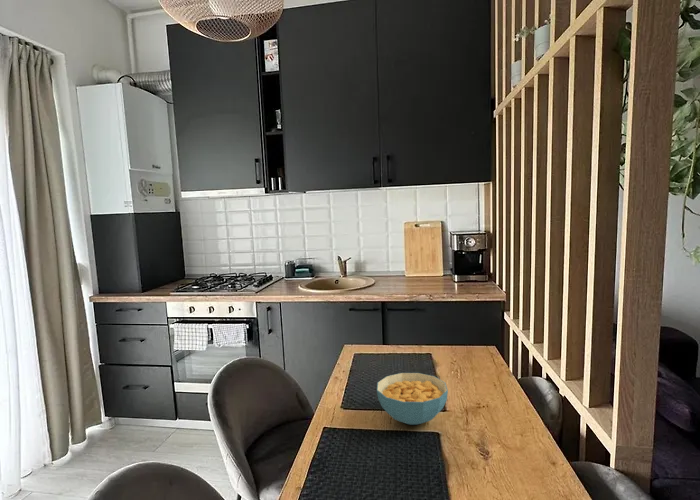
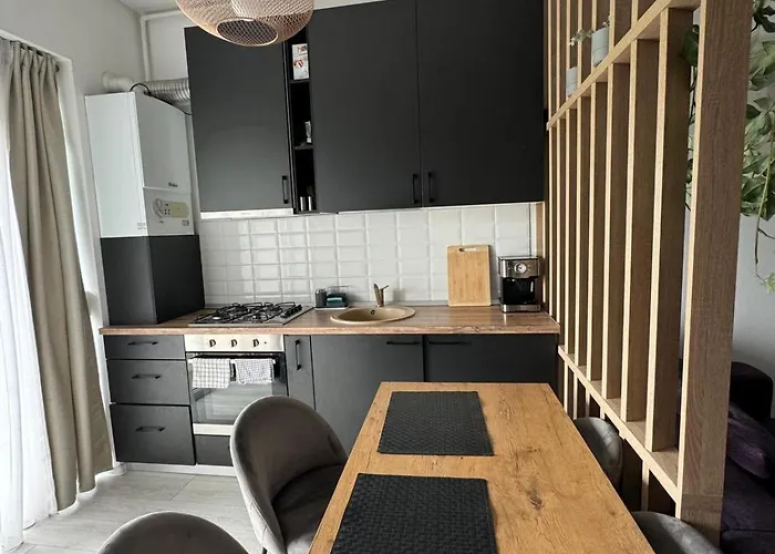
- cereal bowl [376,372,449,426]
